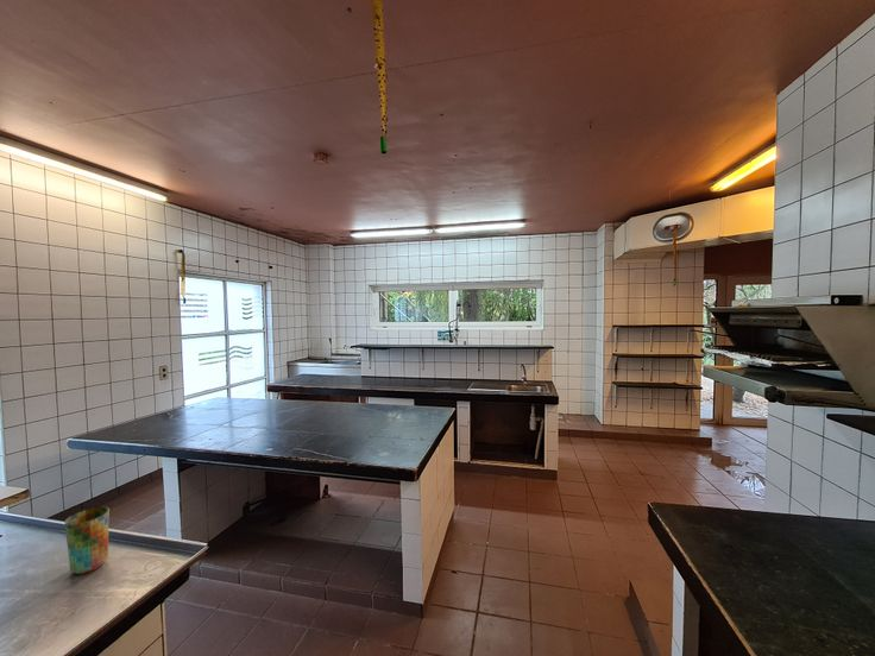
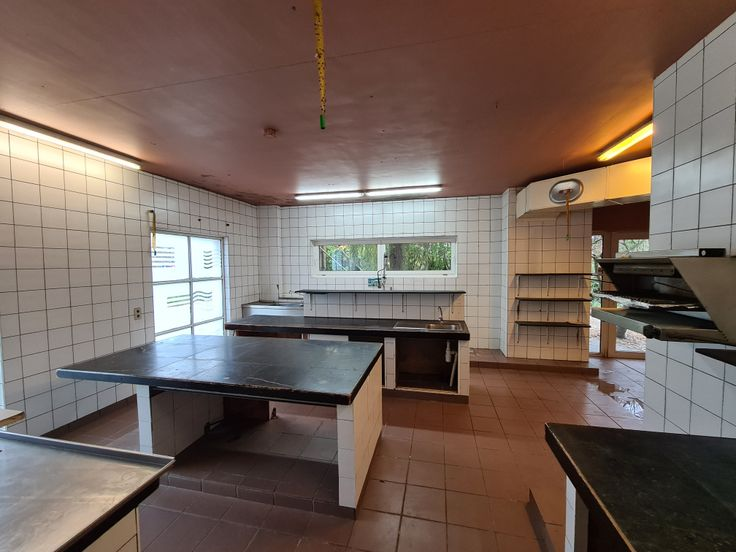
- cup [64,506,111,575]
